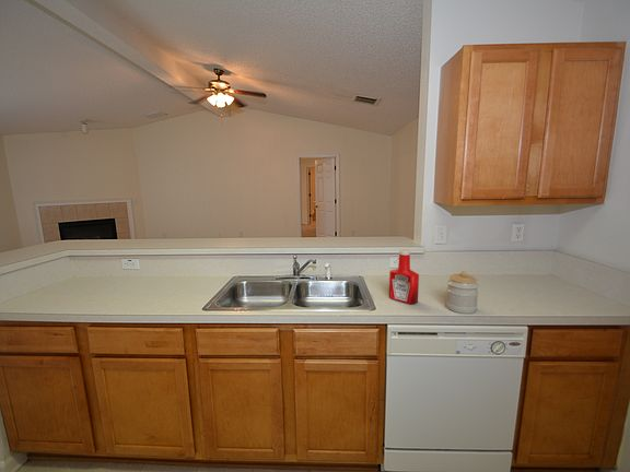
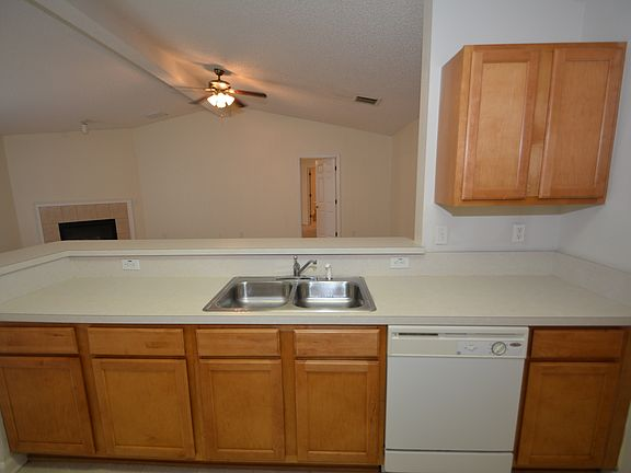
- soap bottle [388,248,420,305]
- jar [445,270,480,315]
